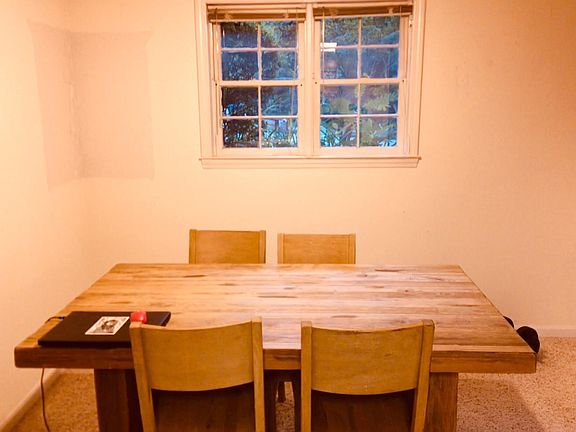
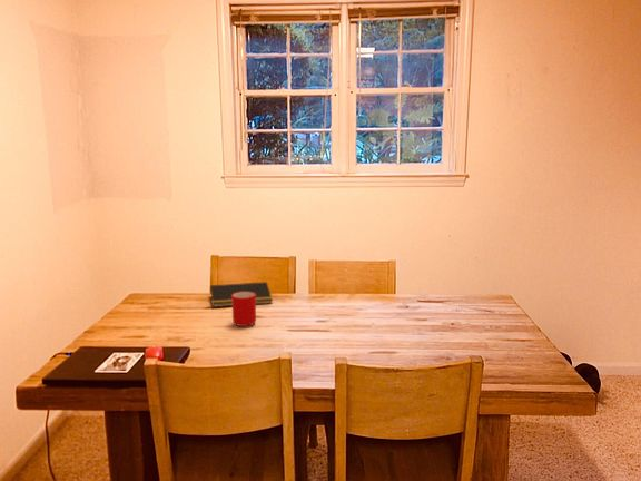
+ cup [231,292,257,327]
+ notepad [208,281,274,308]
